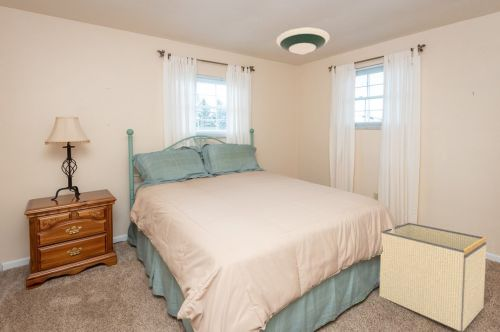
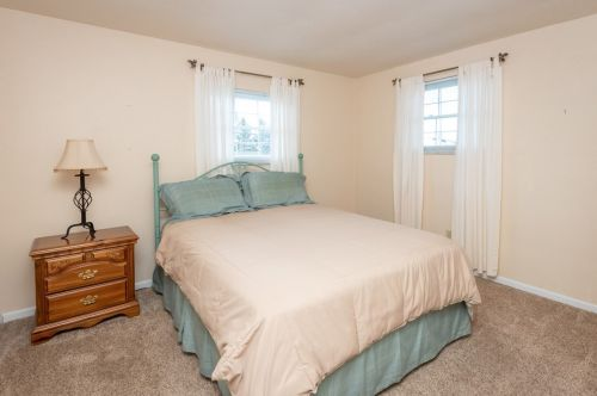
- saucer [275,27,331,55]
- storage bin [379,222,487,332]
